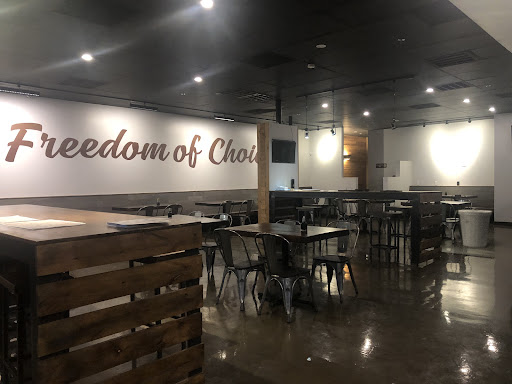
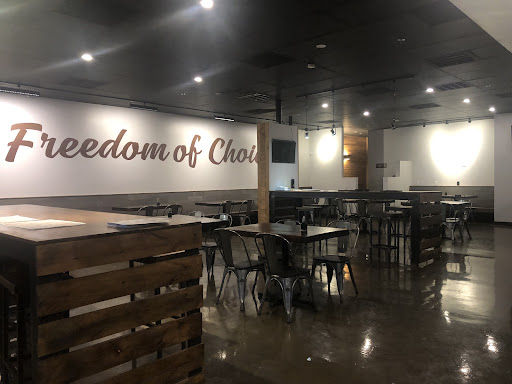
- trash can [457,207,493,248]
